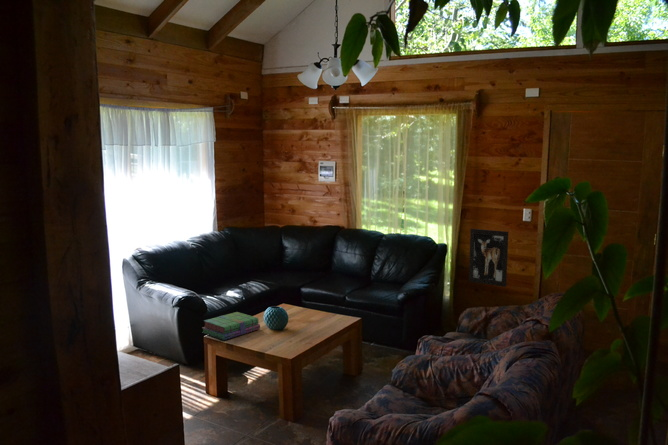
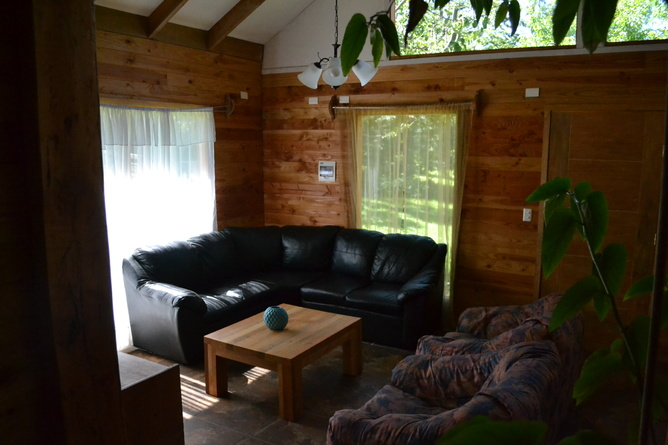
- stack of books [201,311,261,341]
- wall art [468,228,509,288]
